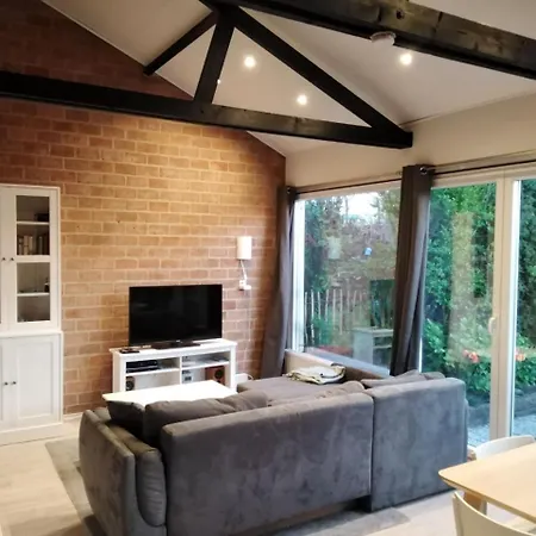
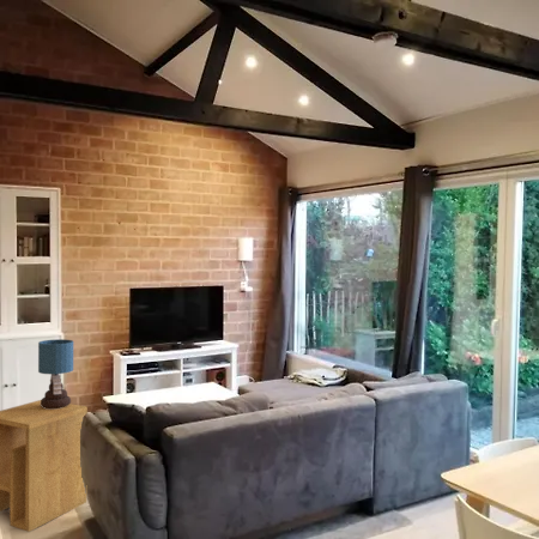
+ side table [0,399,89,533]
+ table lamp [37,338,74,408]
